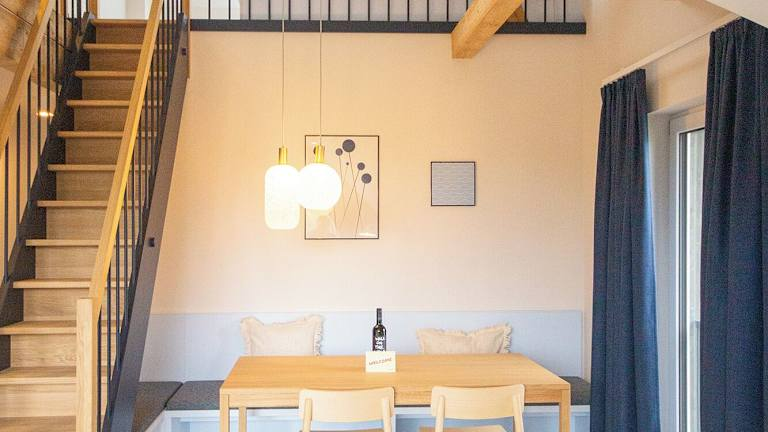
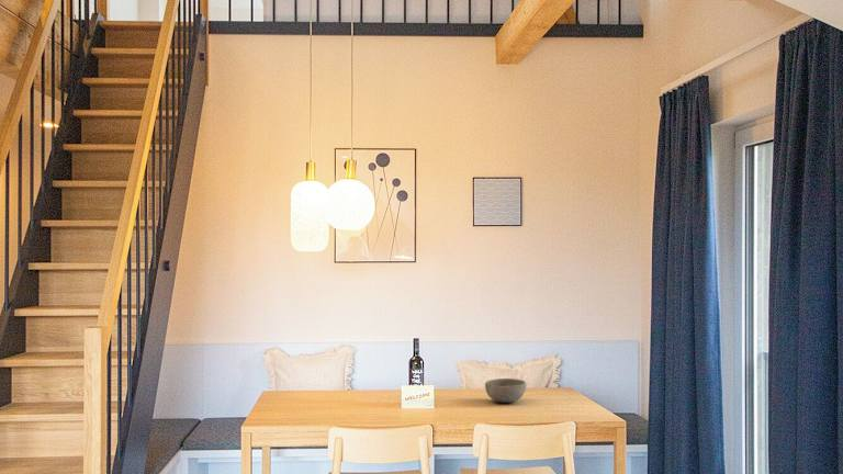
+ bowl [484,377,527,404]
